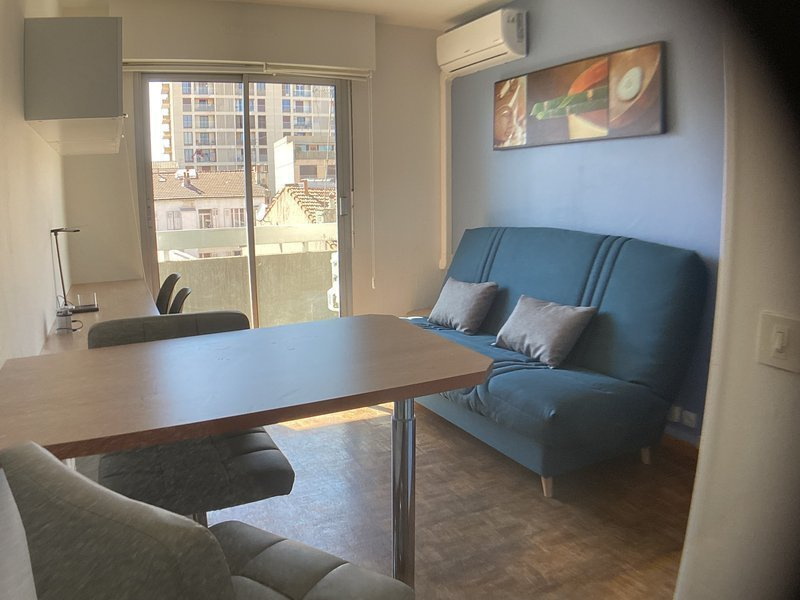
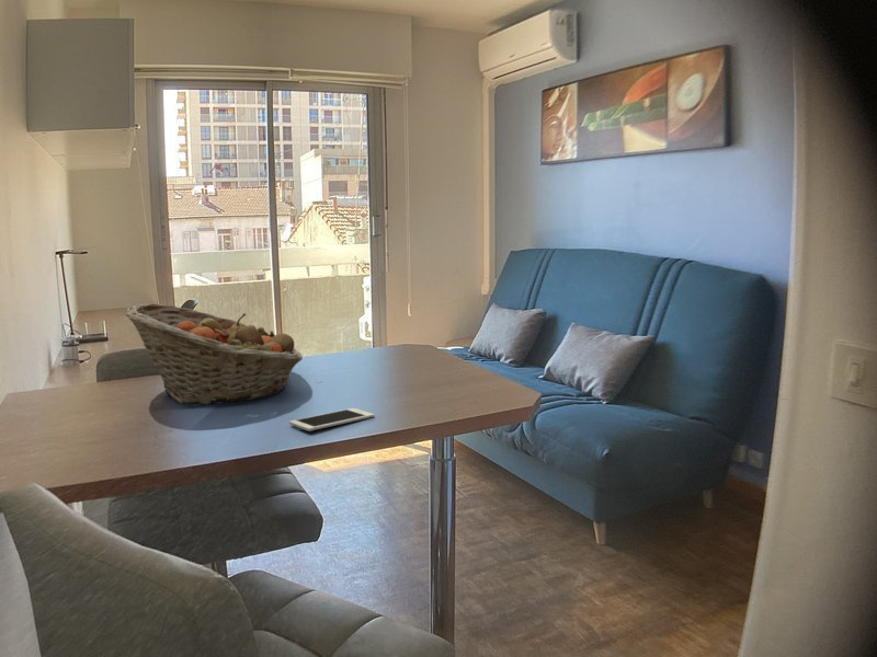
+ cell phone [288,407,376,433]
+ fruit basket [125,302,304,405]
